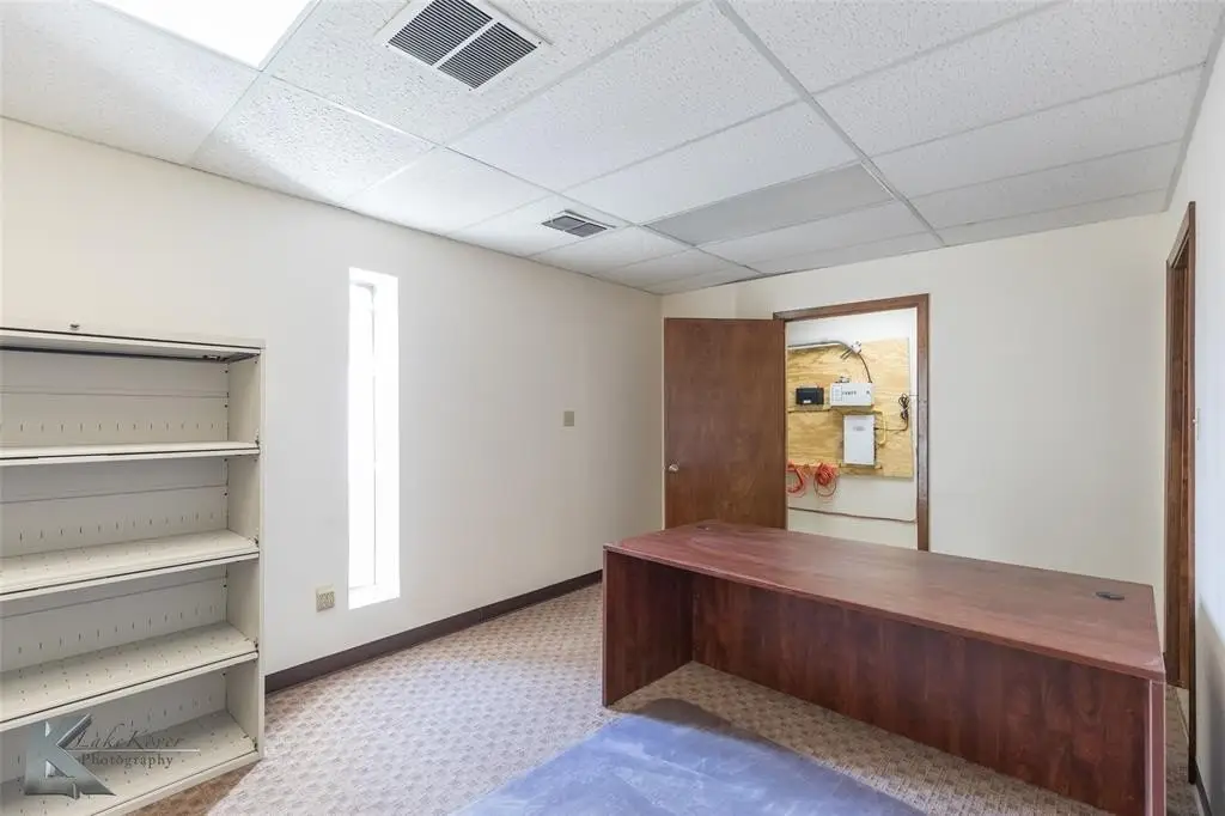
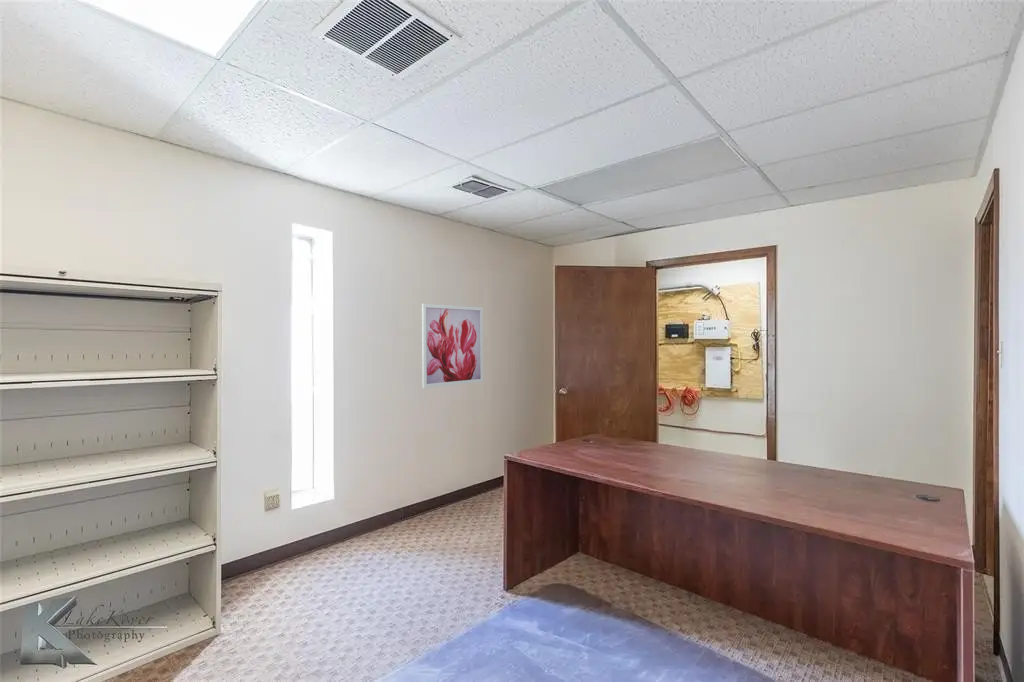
+ wall art [421,303,484,389]
